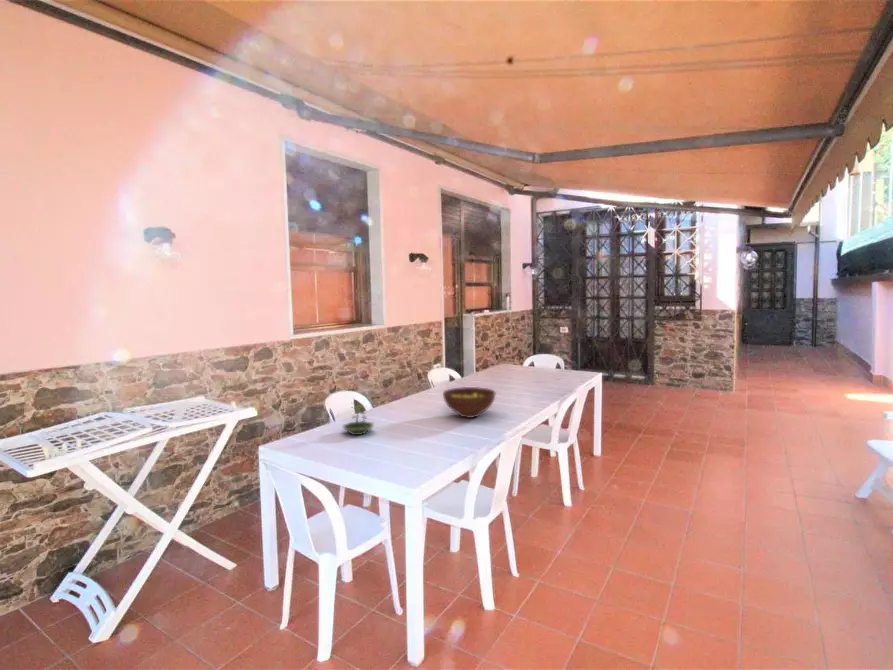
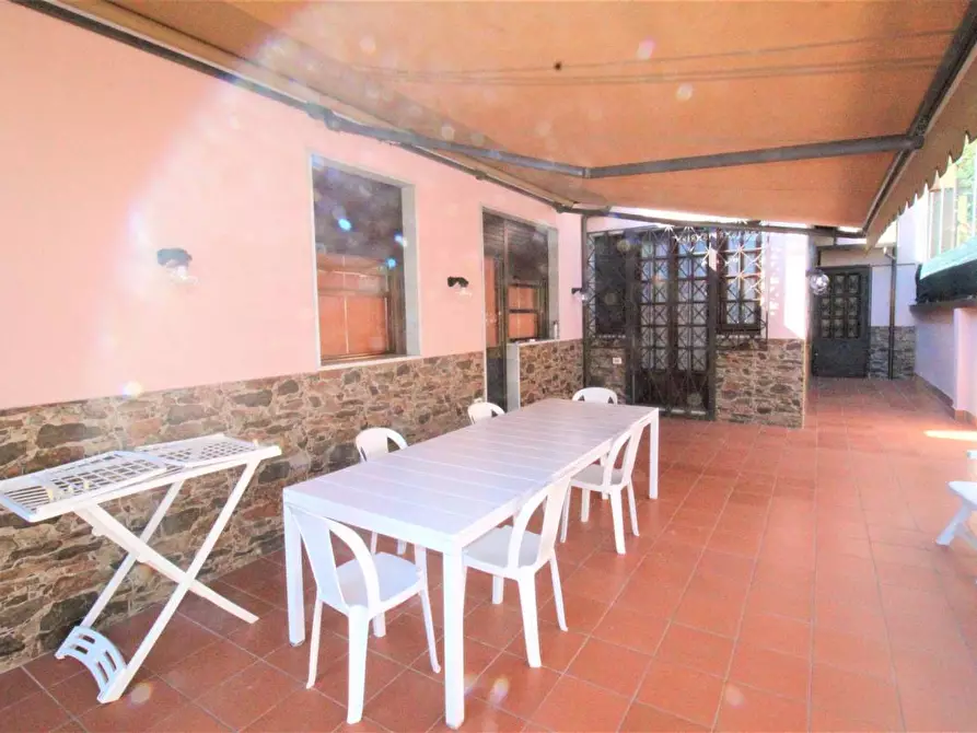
- terrarium [341,401,375,436]
- fruit bowl [442,386,496,419]
